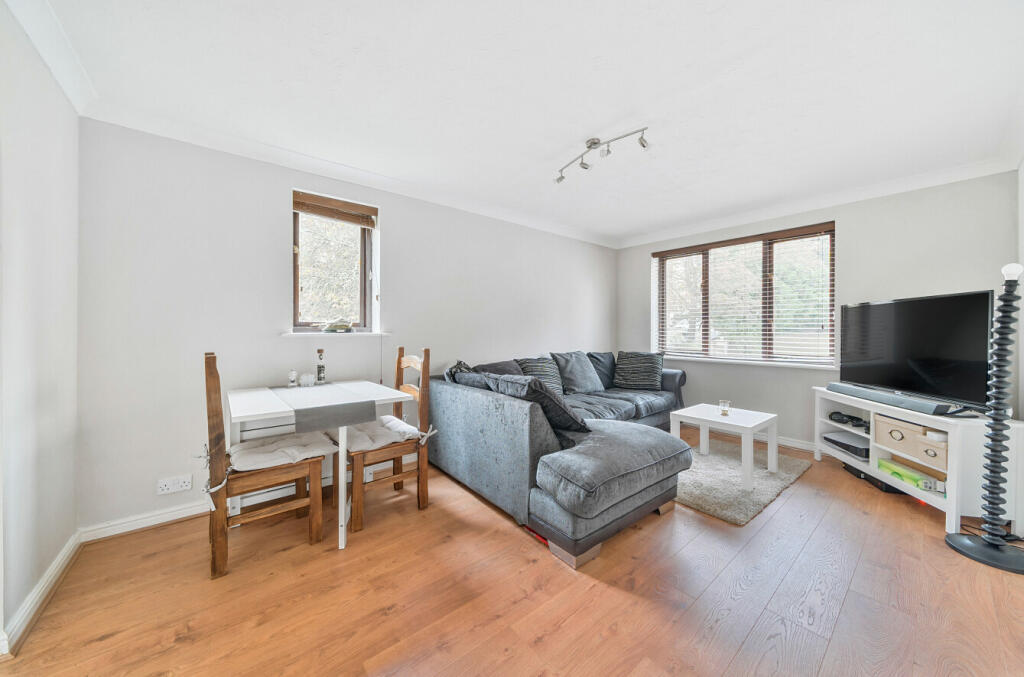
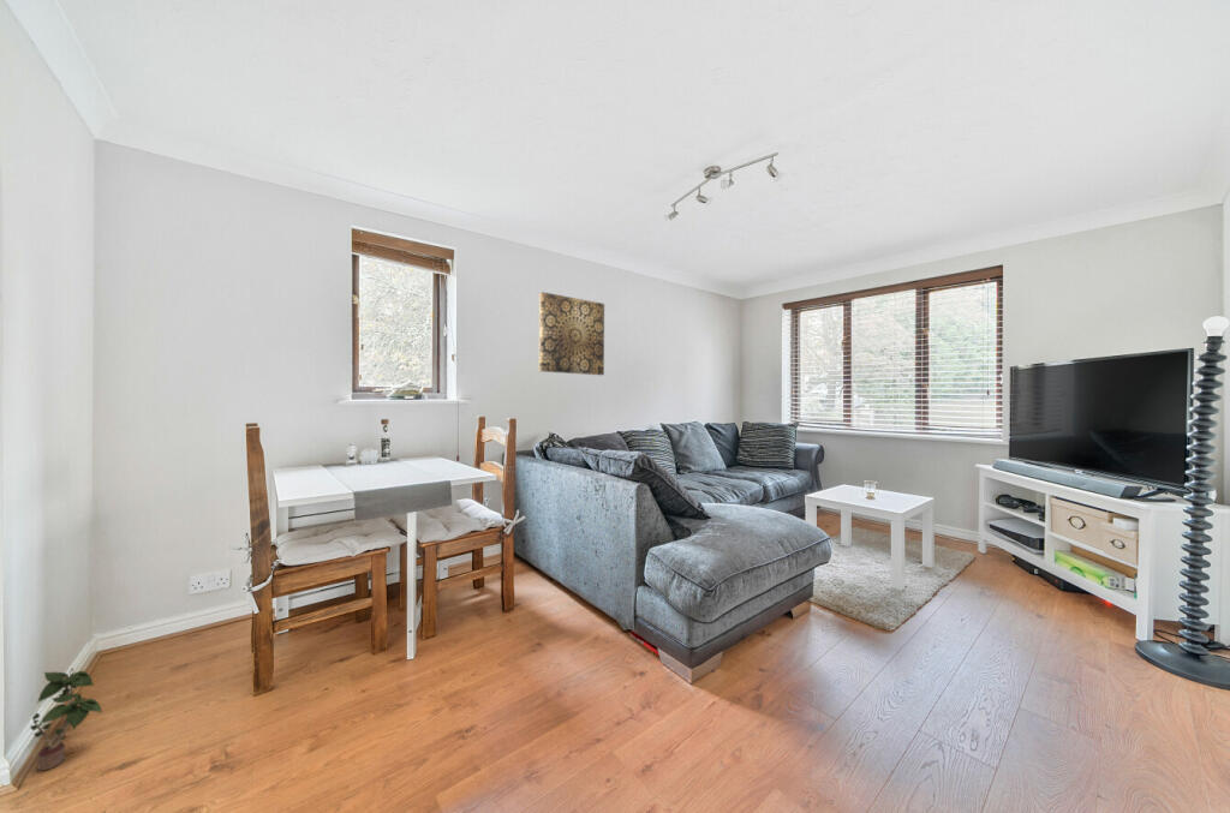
+ potted plant [29,666,105,772]
+ wall art [538,291,605,376]
